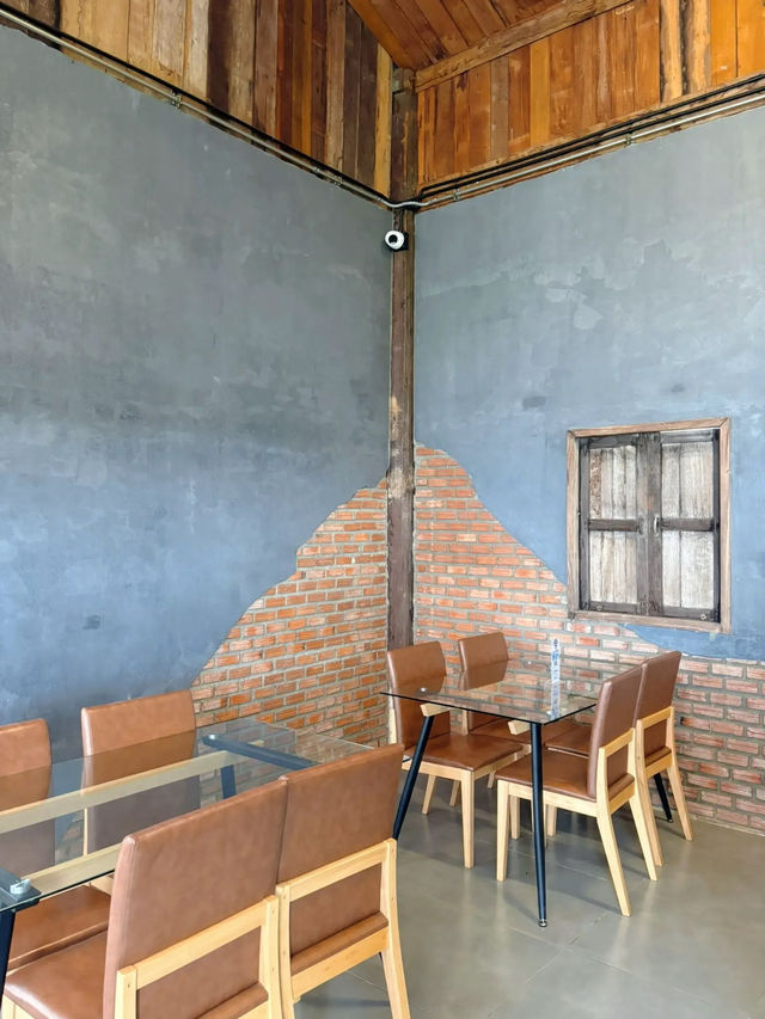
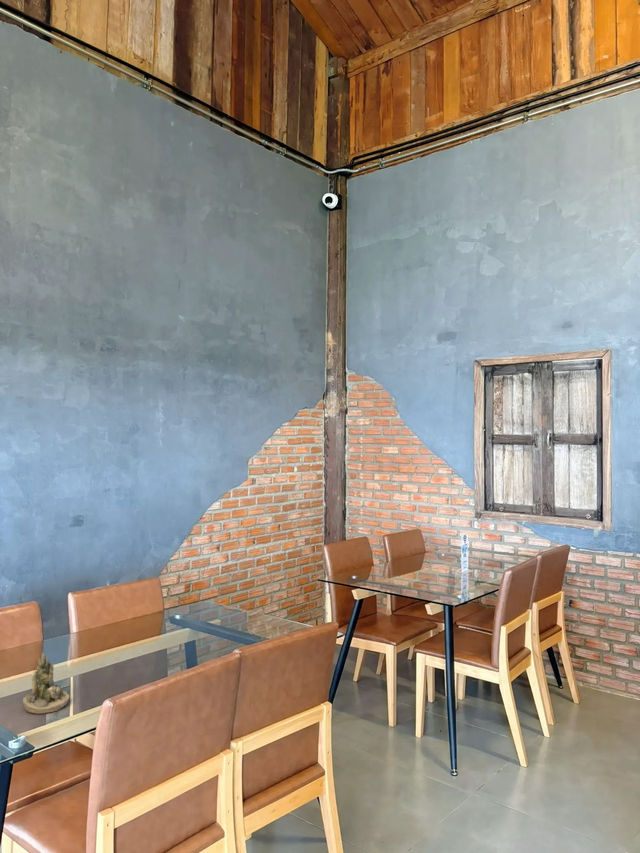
+ succulent planter [22,652,70,715]
